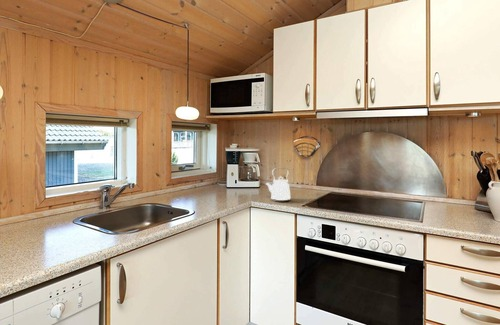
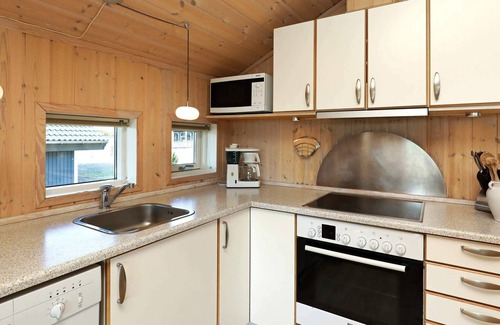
- kettle [265,167,291,202]
